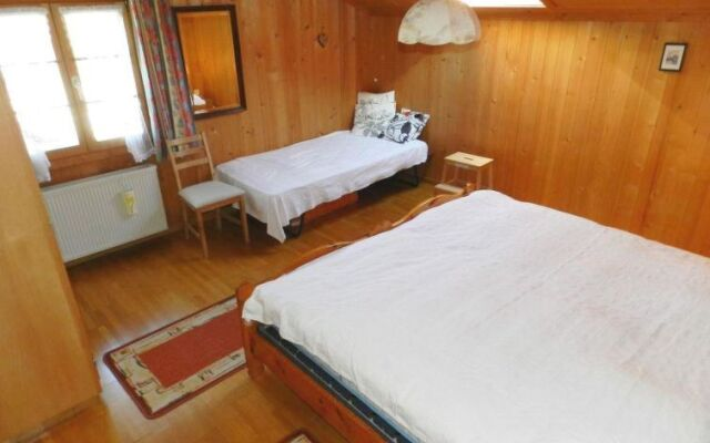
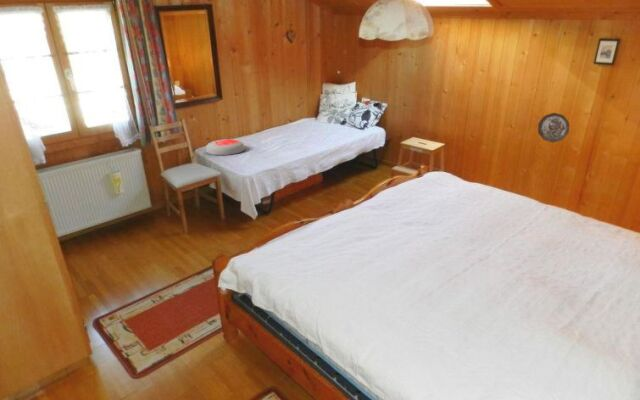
+ cushion [205,138,246,156]
+ decorative plate [537,112,570,143]
